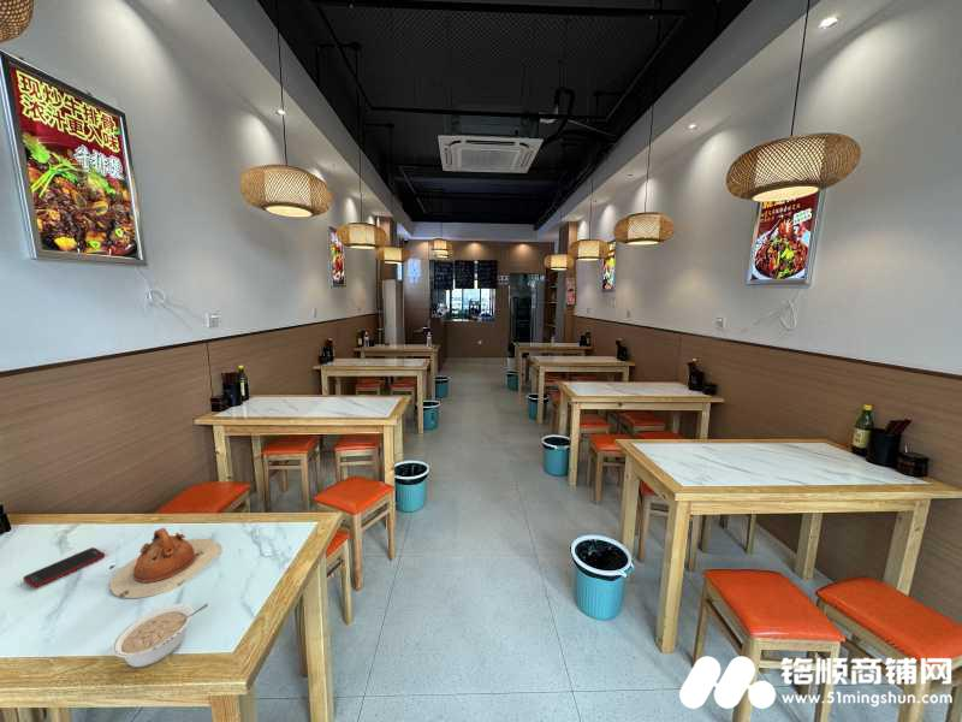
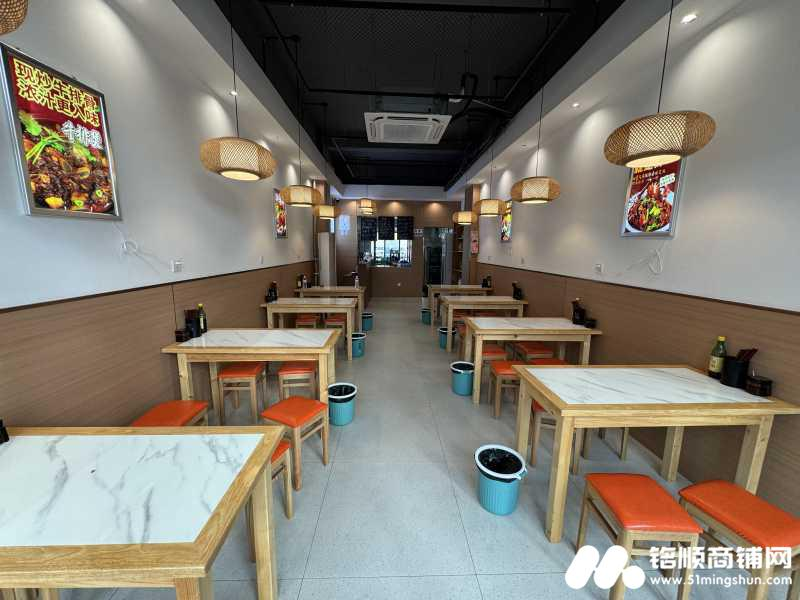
- cell phone [22,546,106,590]
- teapot [109,527,222,599]
- legume [111,603,209,668]
